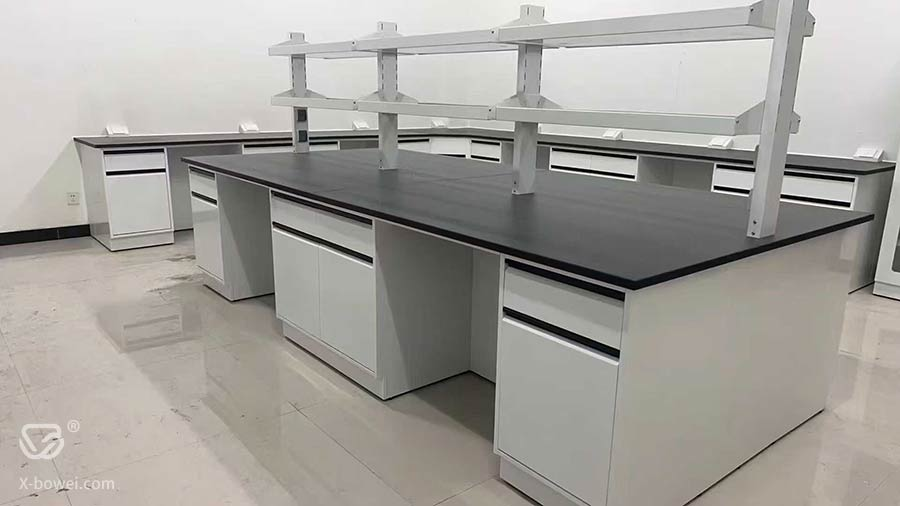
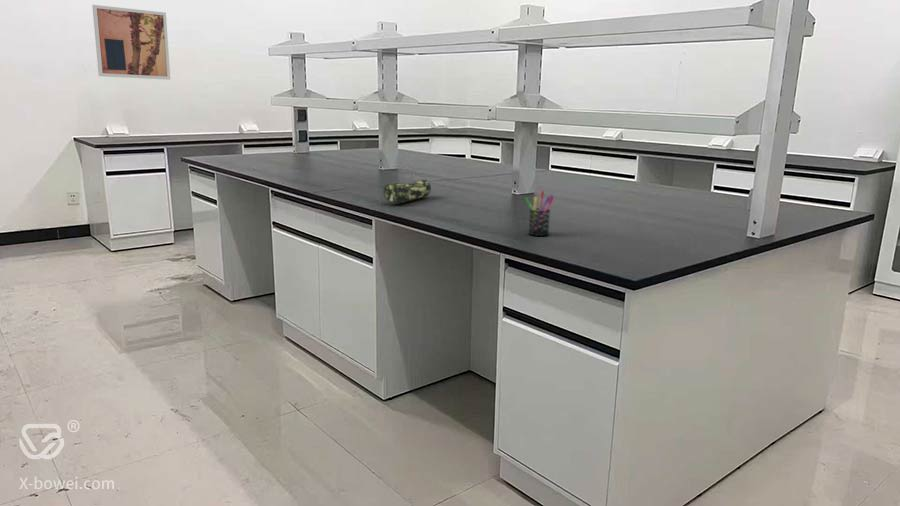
+ wall art [91,4,171,81]
+ pen holder [524,190,555,237]
+ pencil case [382,178,432,204]
